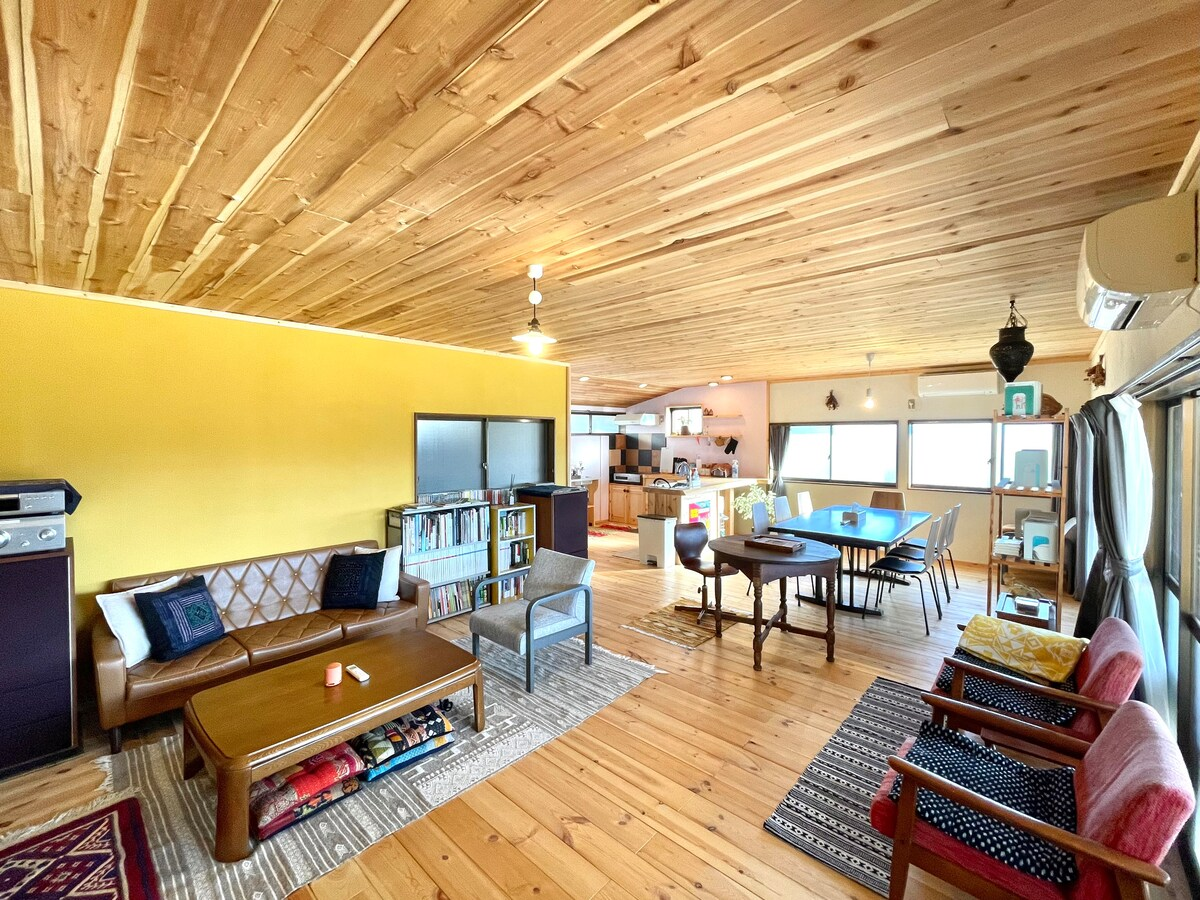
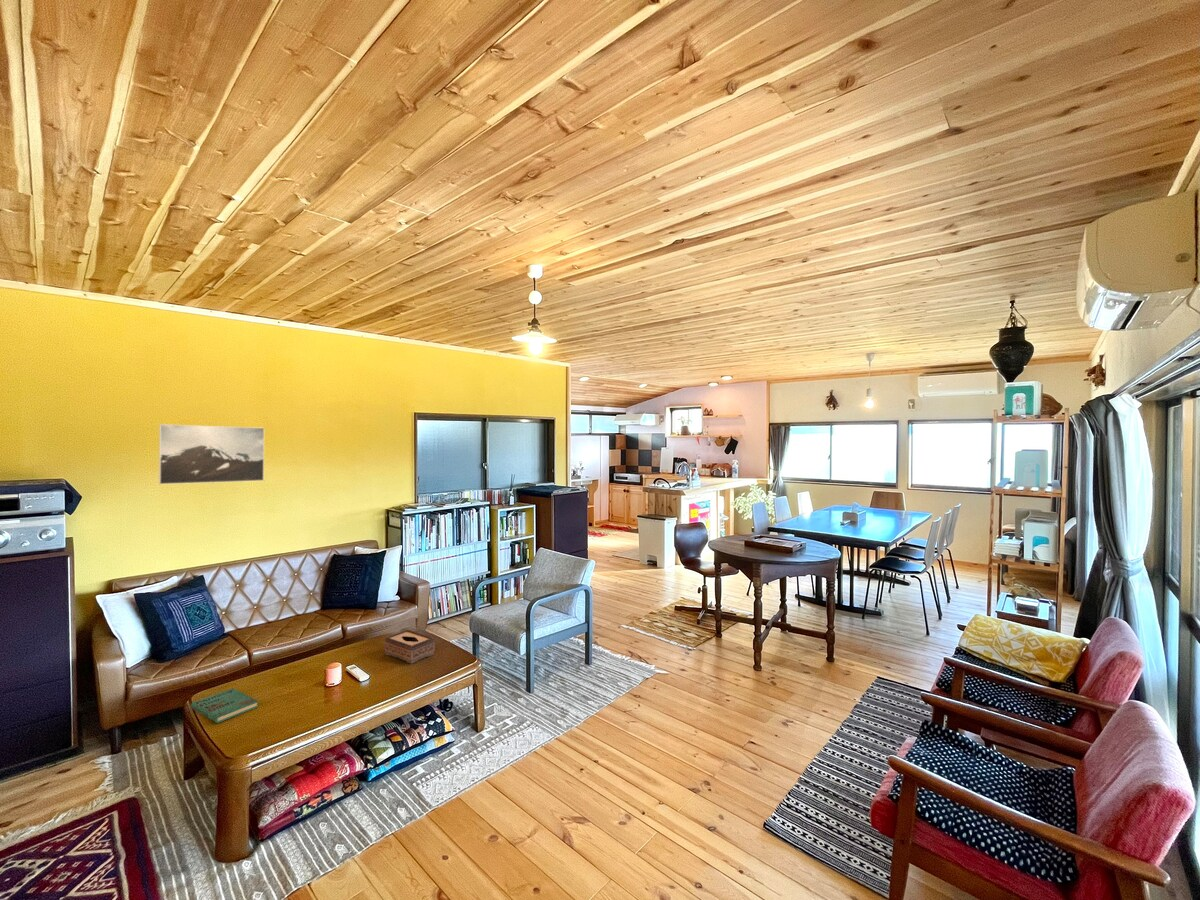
+ book [190,687,259,724]
+ tissue box [384,629,436,665]
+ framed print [158,423,265,485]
